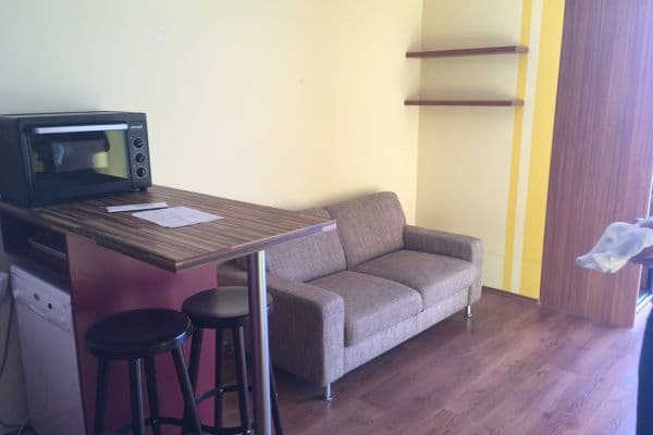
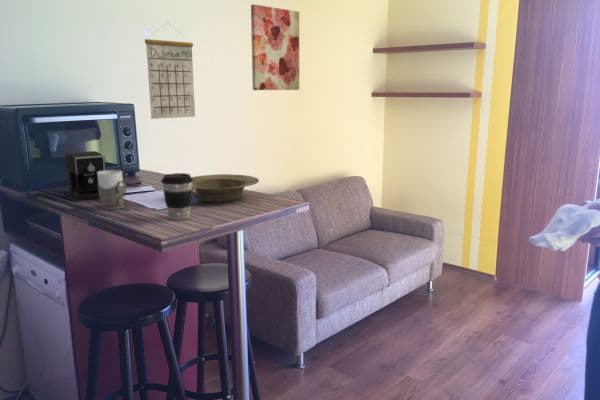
+ coffee maker [65,150,142,201]
+ wall art [250,3,300,91]
+ coffee cup [160,172,194,221]
+ calendar [144,21,196,120]
+ mug [97,169,127,211]
+ bowl [191,173,260,203]
